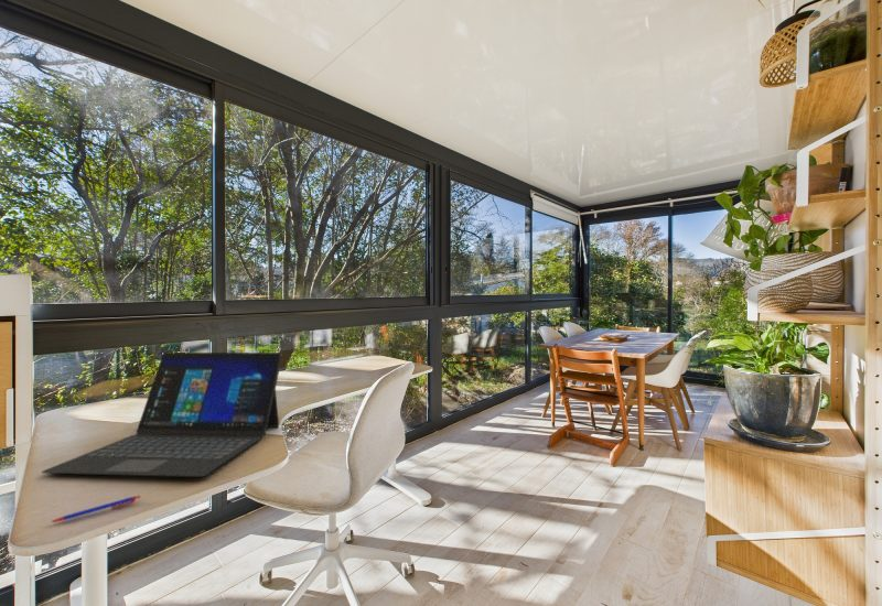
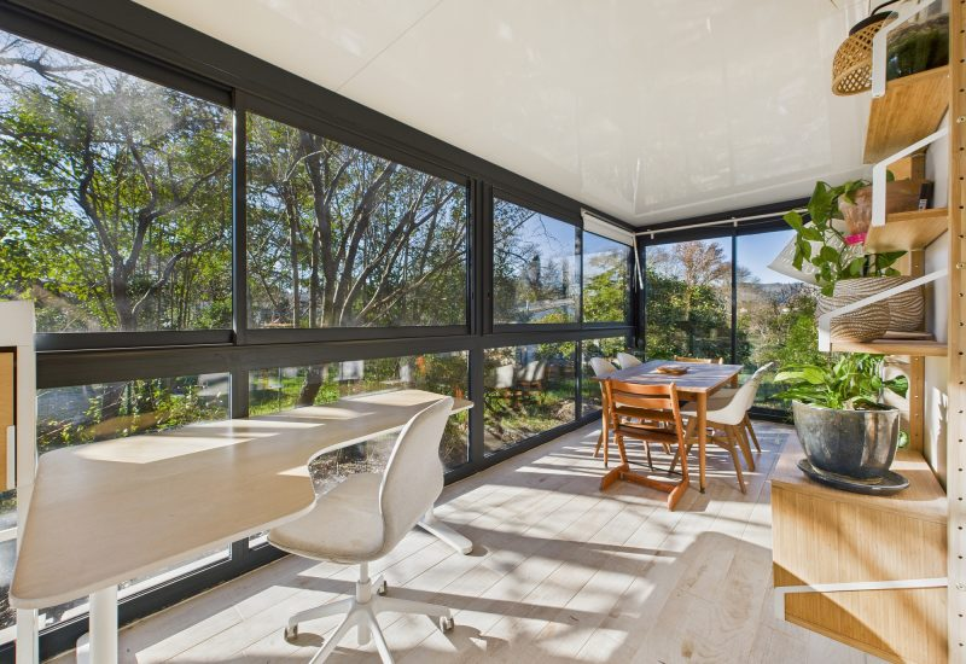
- laptop [41,351,283,478]
- pen [50,495,141,523]
